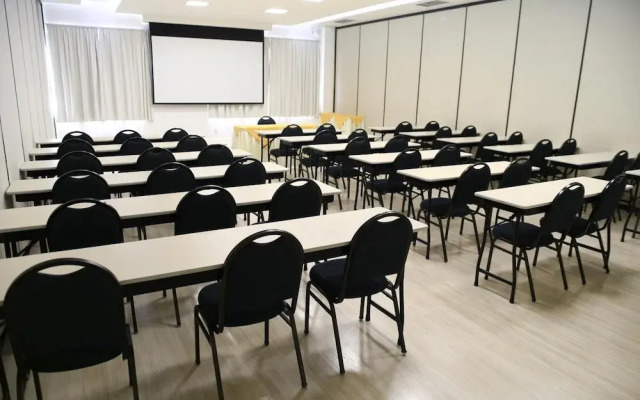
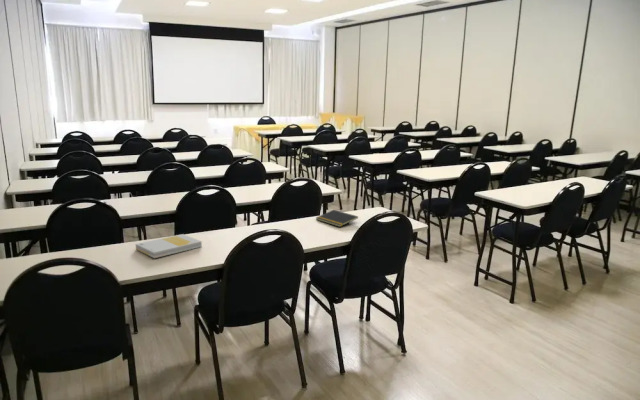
+ book [135,233,203,259]
+ notepad [315,209,359,228]
